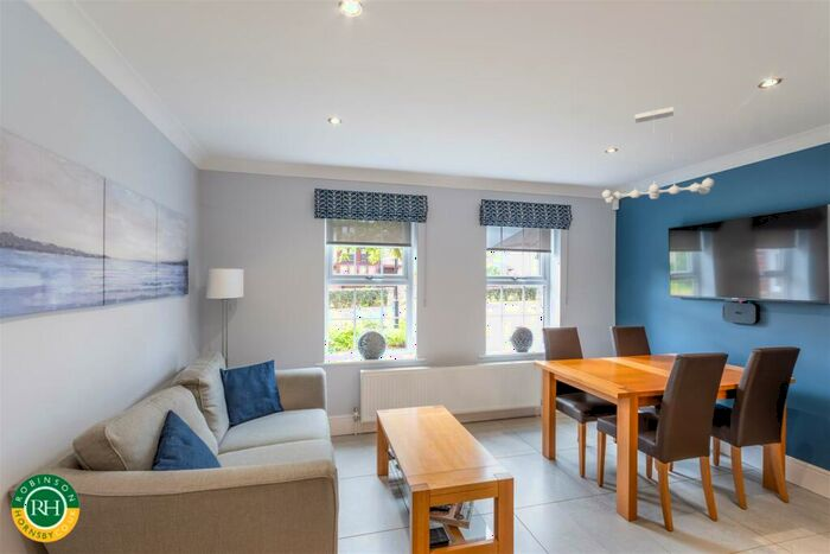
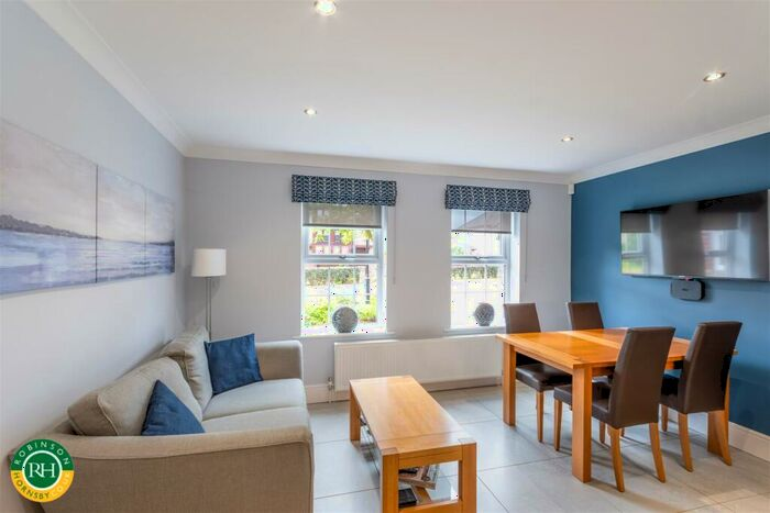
- chandelier [601,106,715,204]
